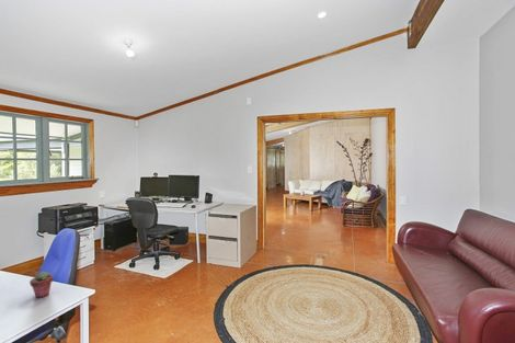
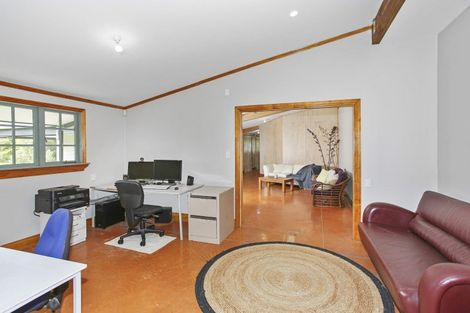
- potted succulent [28,271,54,298]
